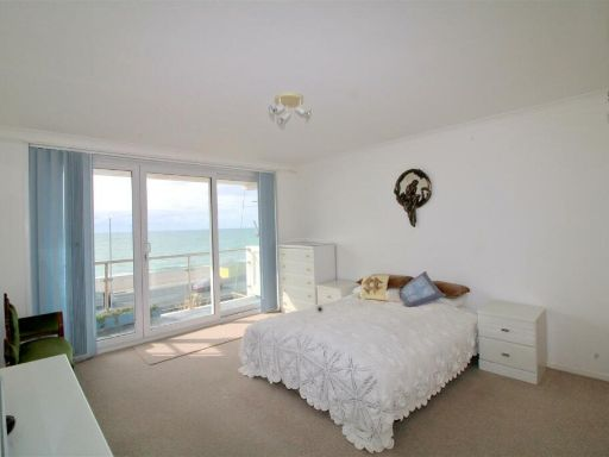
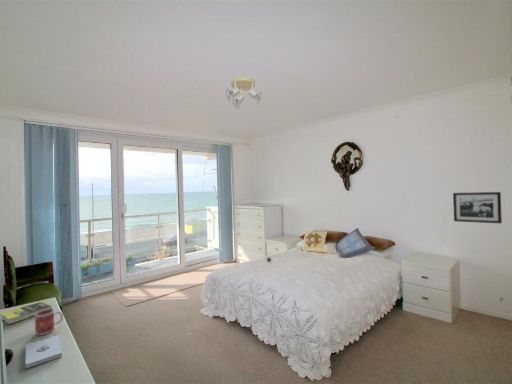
+ mug [34,308,64,336]
+ notepad [24,334,63,369]
+ picture frame [452,191,503,224]
+ book [0,300,54,325]
